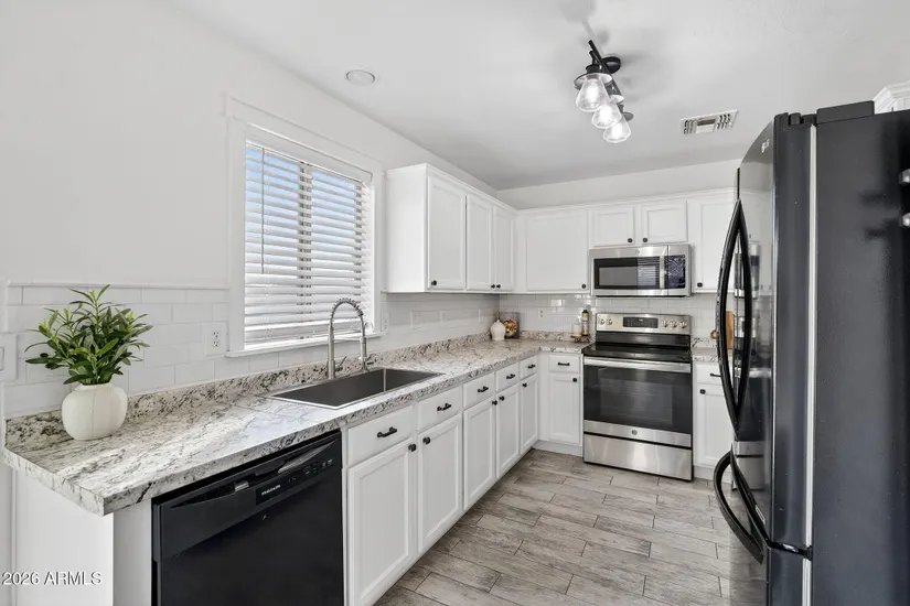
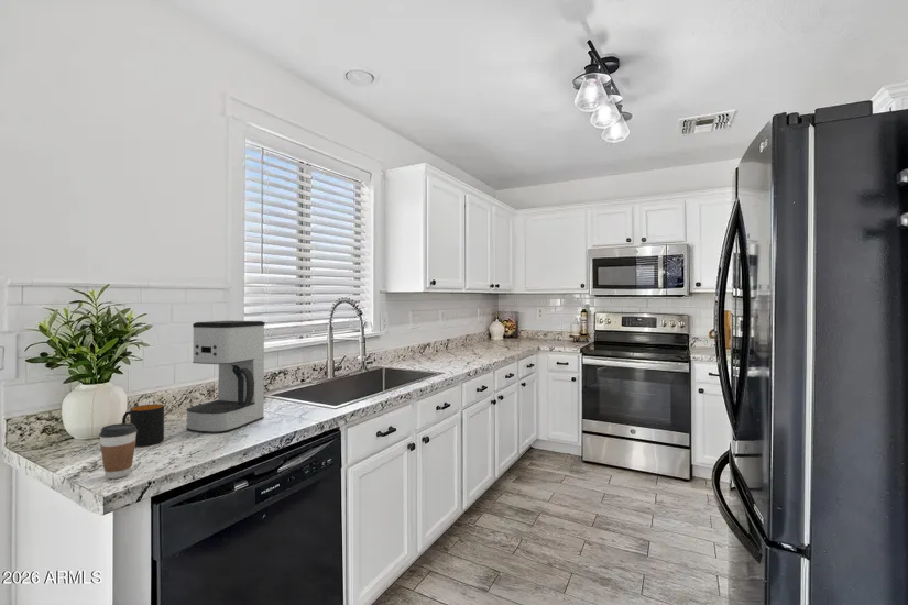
+ coffee maker [185,320,266,435]
+ coffee cup [98,422,138,480]
+ mug [121,404,165,448]
